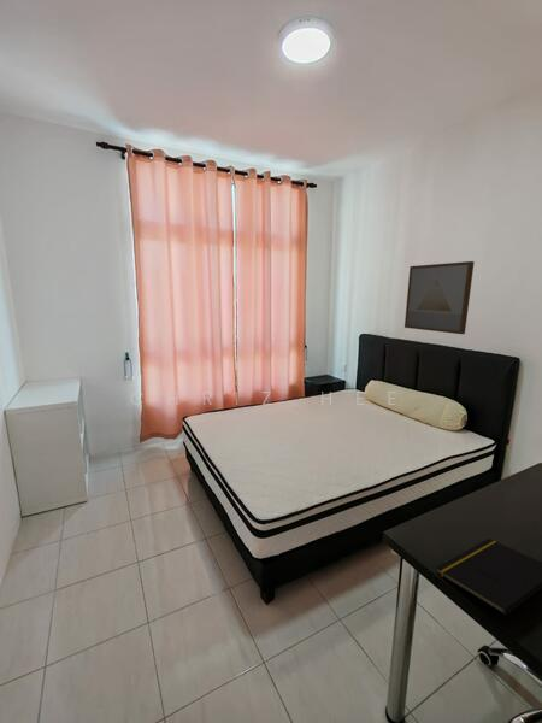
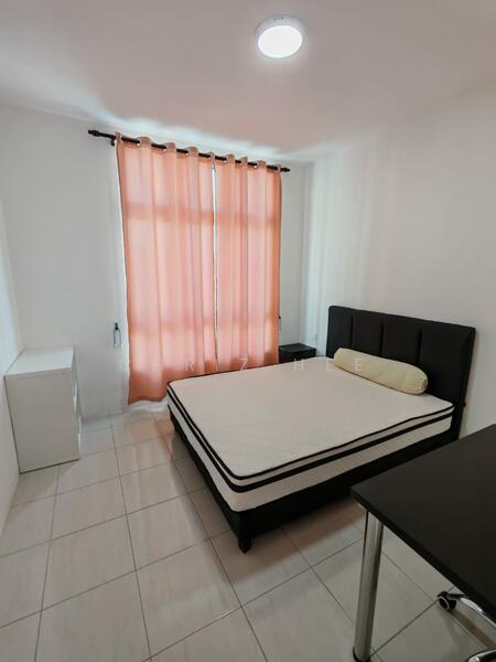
- notepad [435,537,542,617]
- wall art [403,260,476,335]
